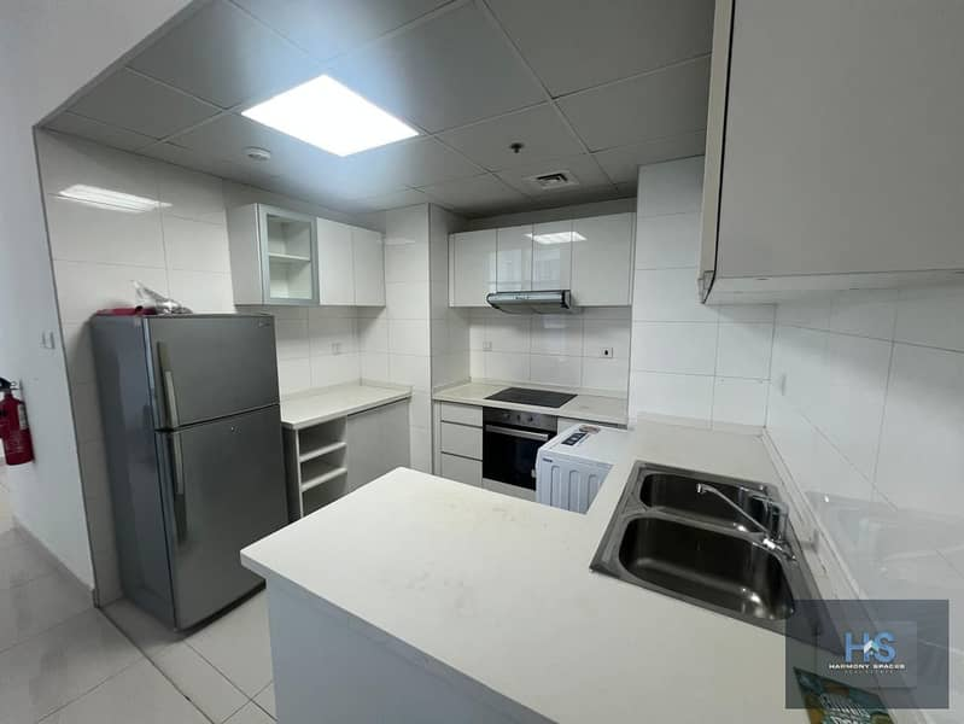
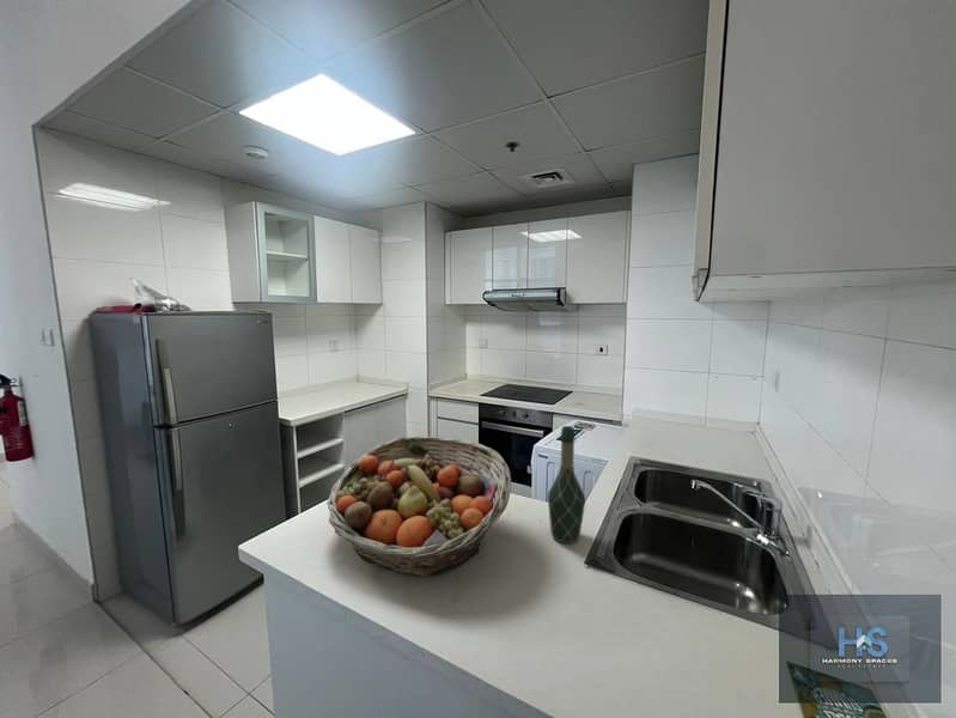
+ wine bottle [547,425,586,544]
+ fruit basket [325,436,512,577]
